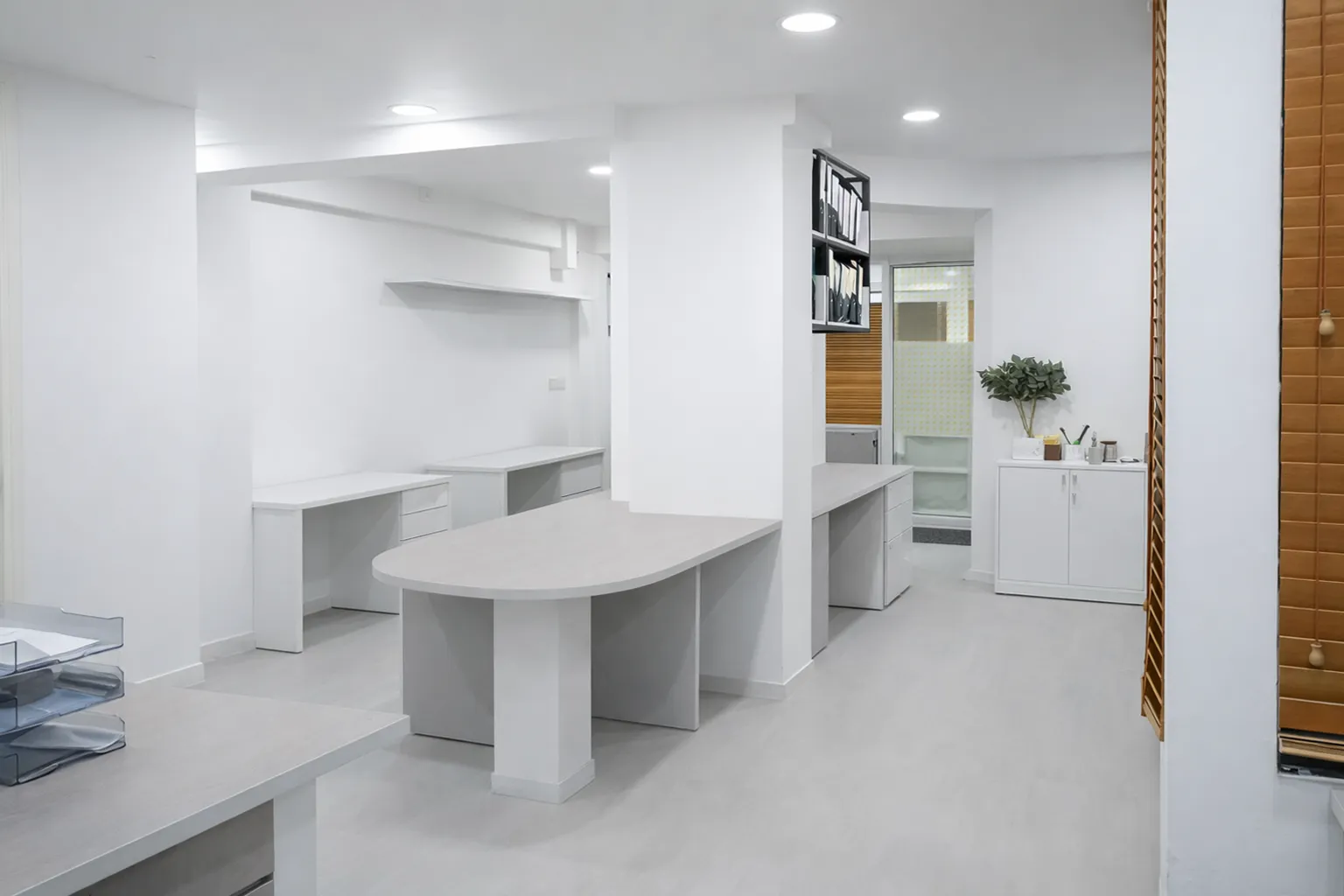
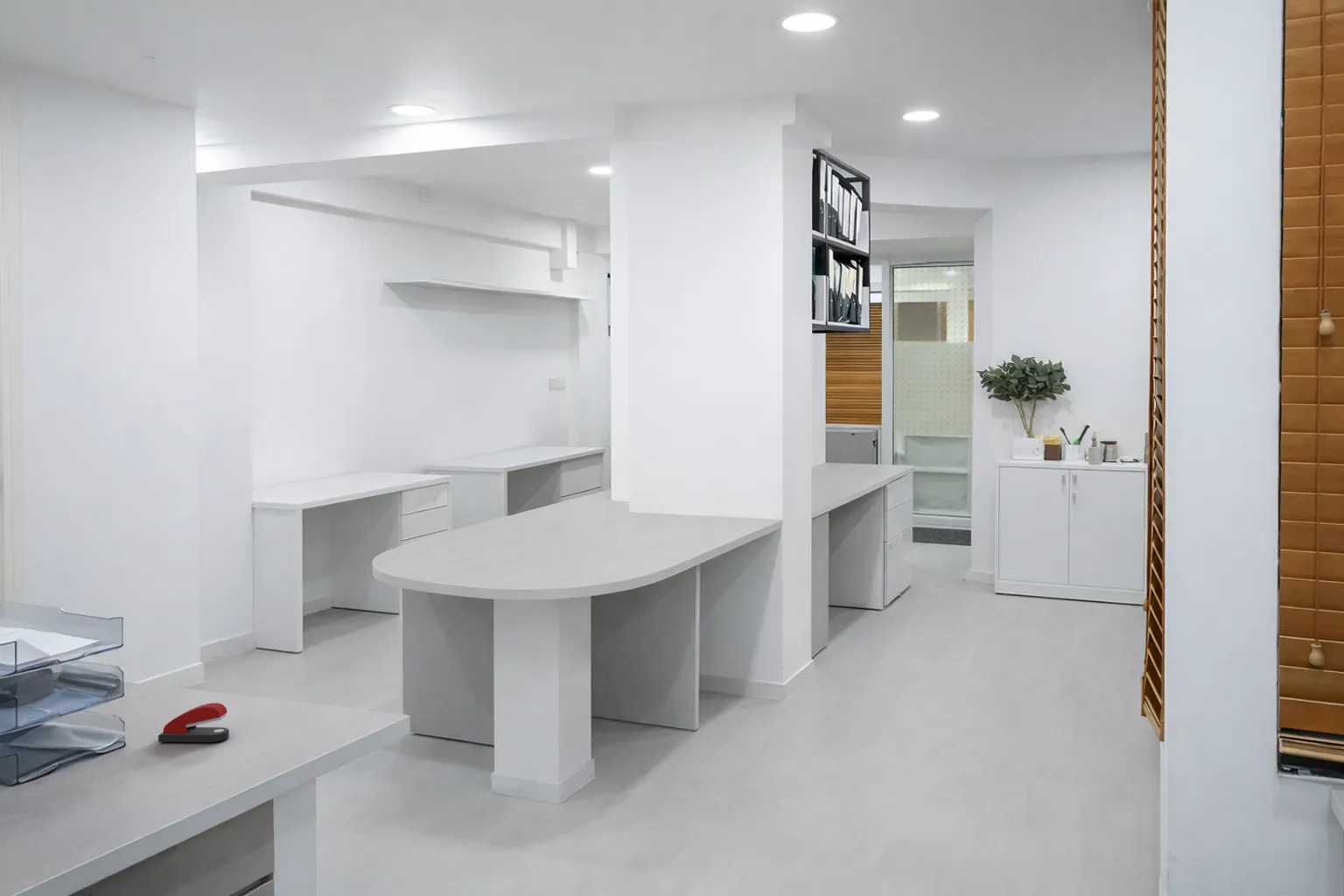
+ stapler [158,702,230,743]
